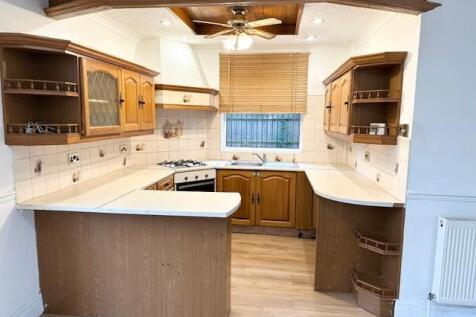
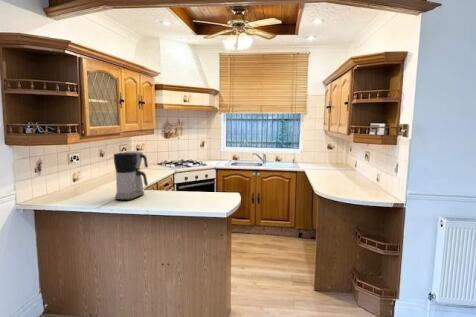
+ coffee maker [113,150,149,202]
